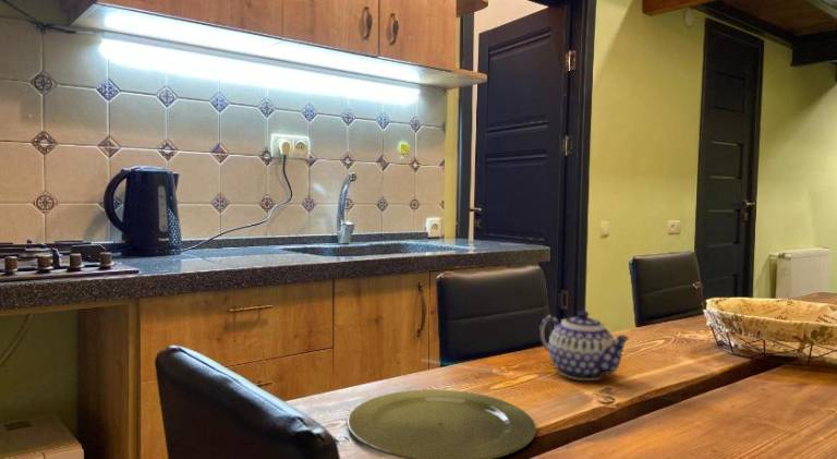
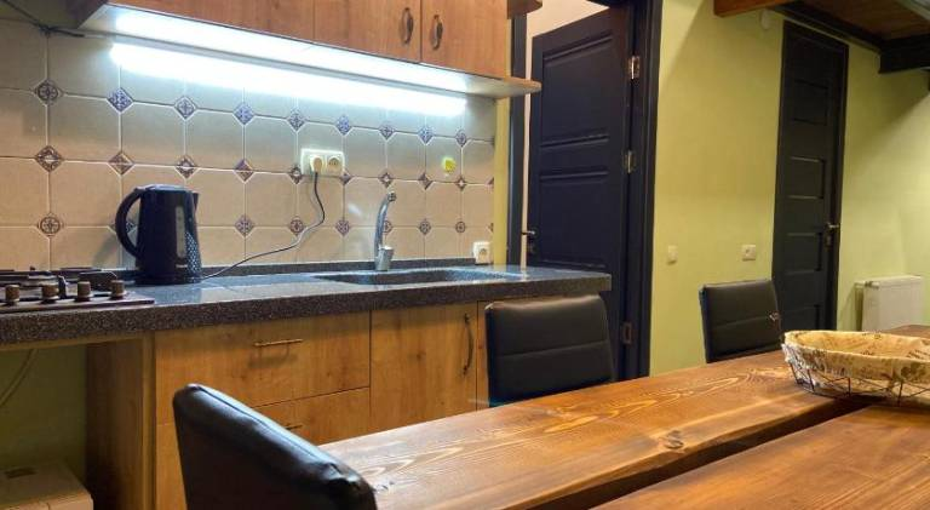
- teapot [538,310,631,382]
- plate [345,388,537,459]
